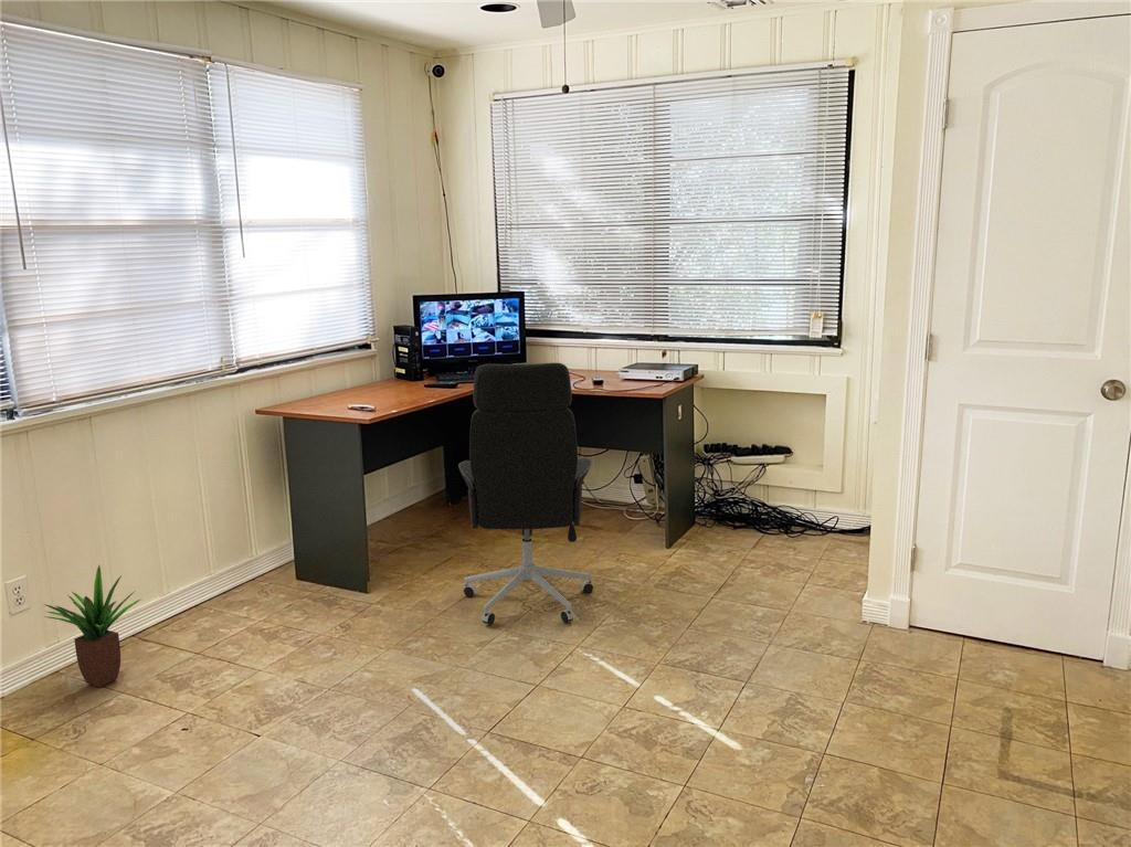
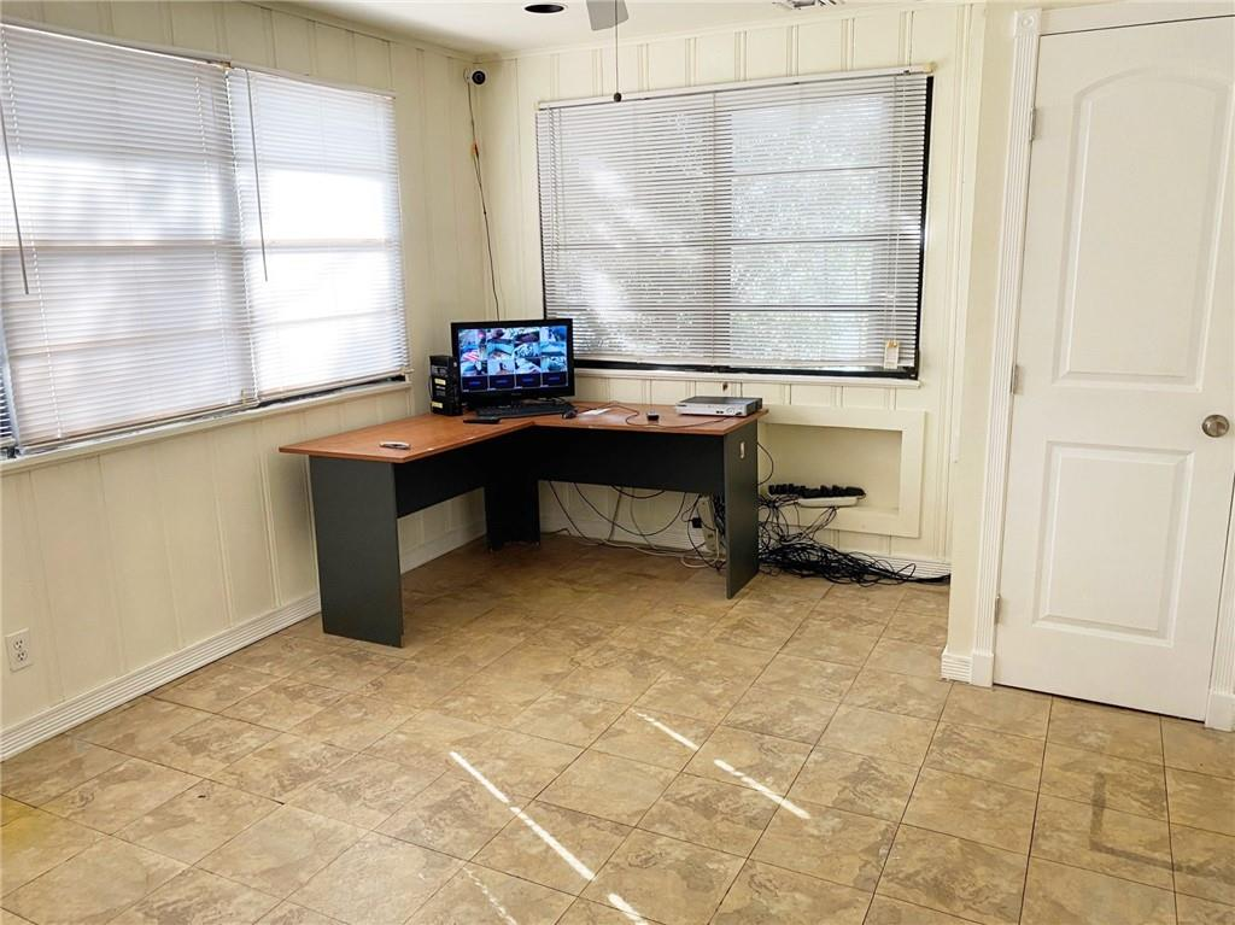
- potted plant [43,564,141,688]
- office chair [457,362,594,626]
